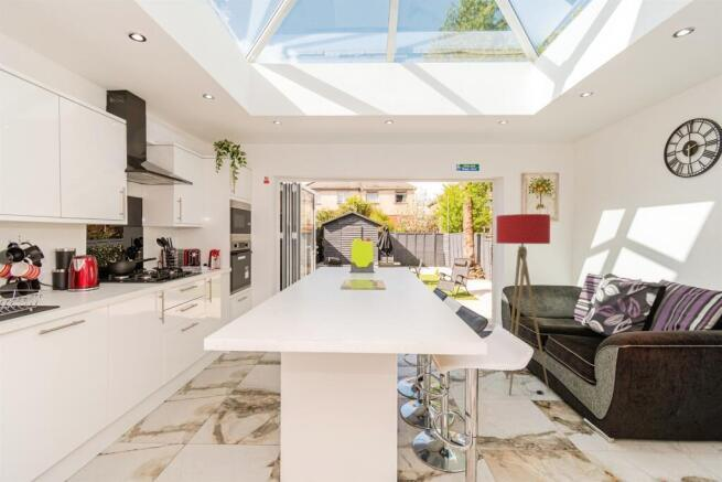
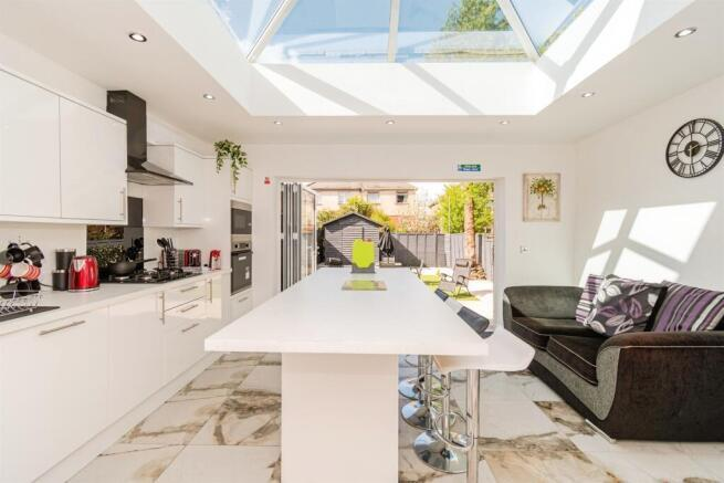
- floor lamp [495,213,551,396]
